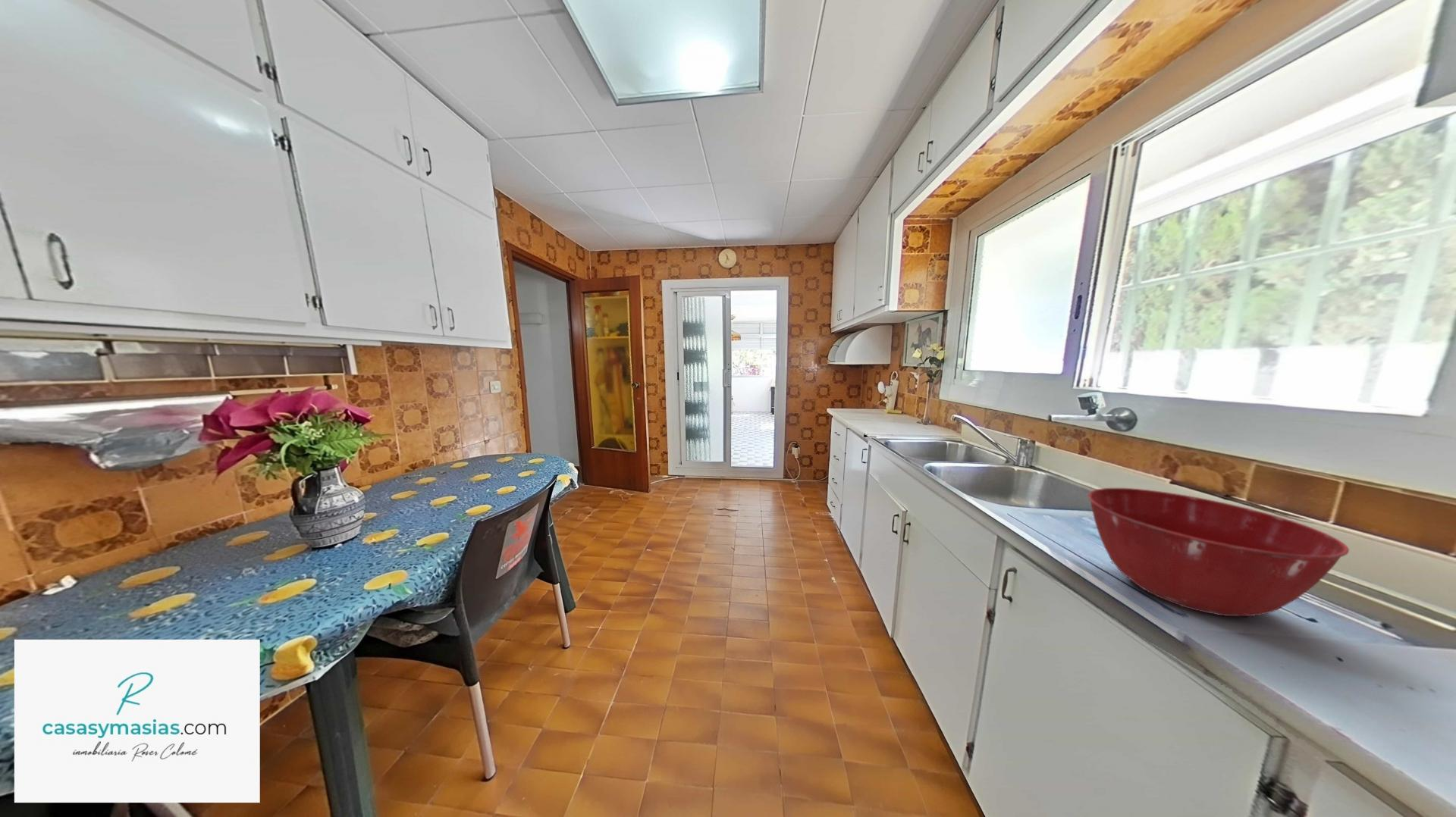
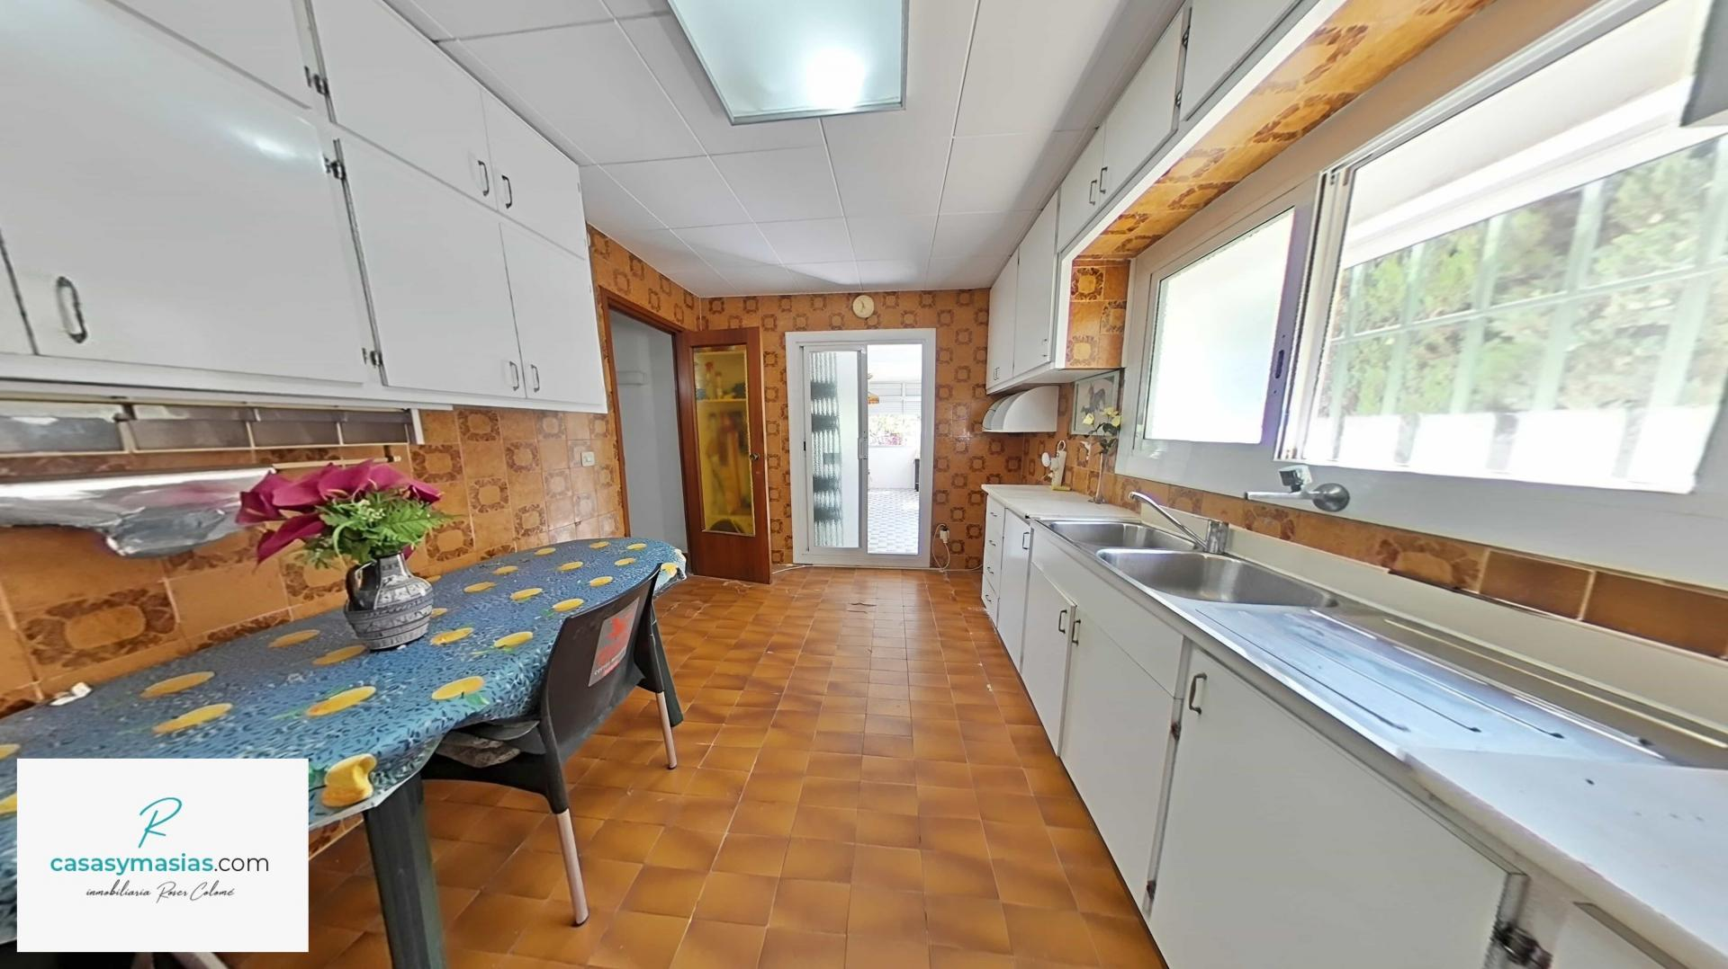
- mixing bowl [1087,487,1350,617]
